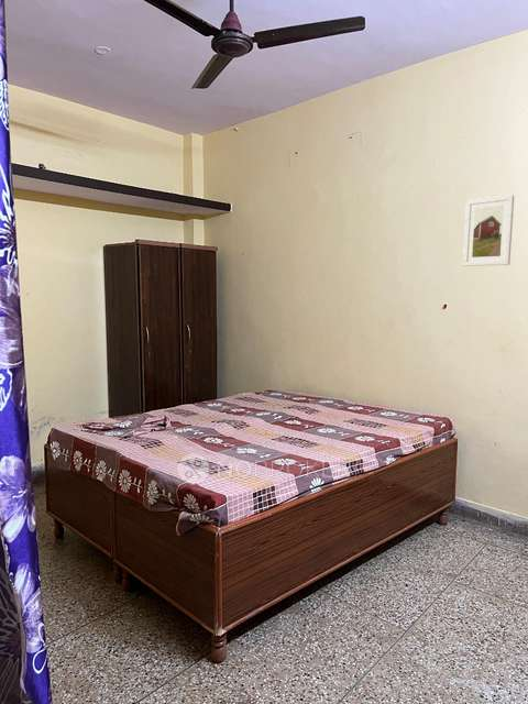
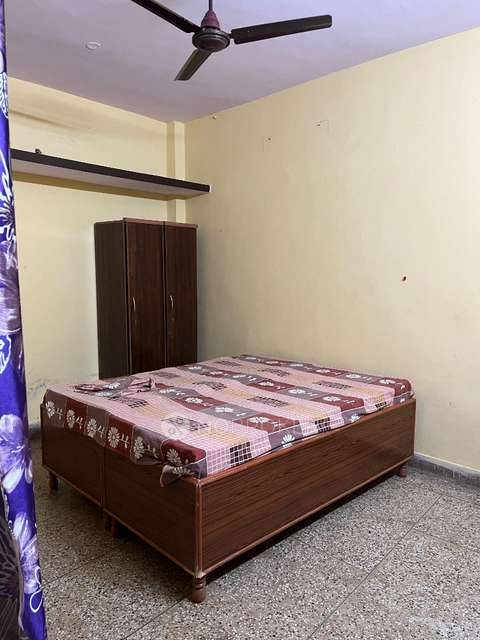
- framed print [462,194,515,267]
